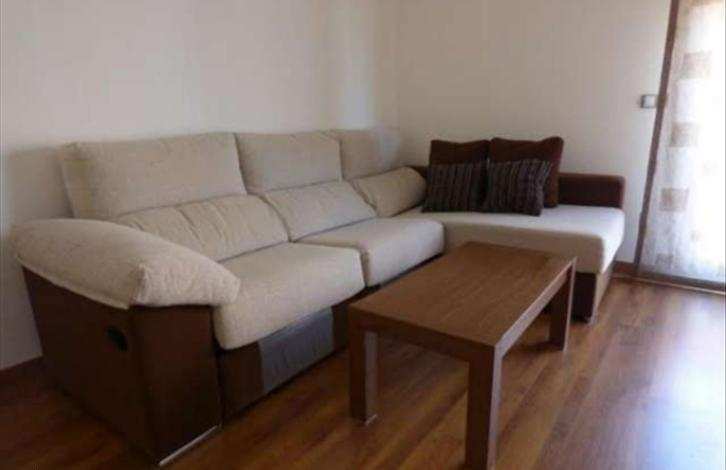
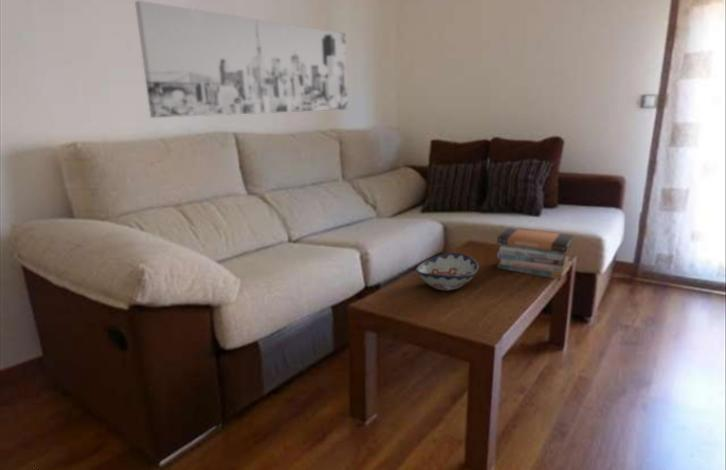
+ book stack [496,227,574,280]
+ decorative bowl [415,252,479,292]
+ wall art [134,0,349,119]
